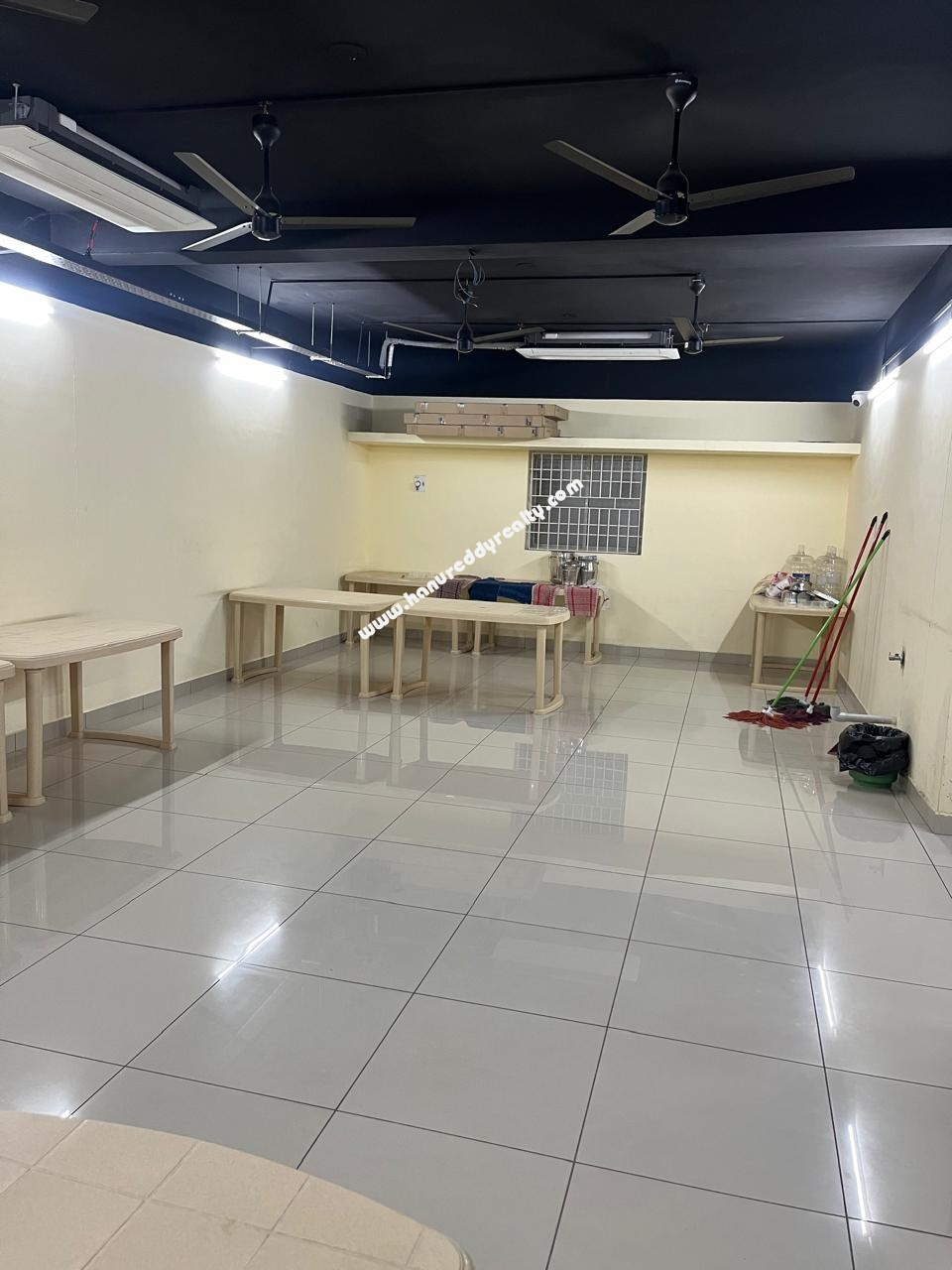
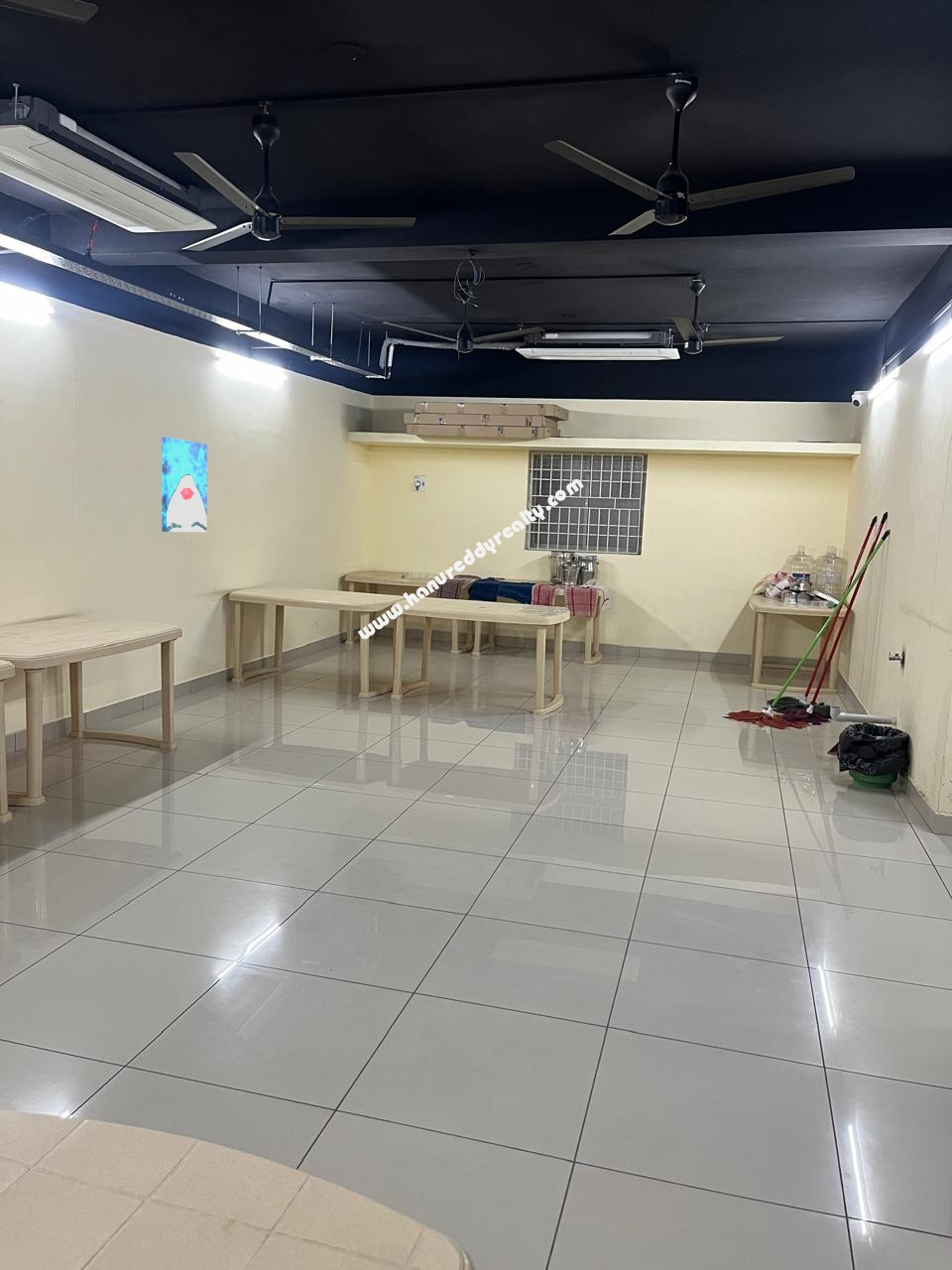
+ wall art [161,437,208,533]
